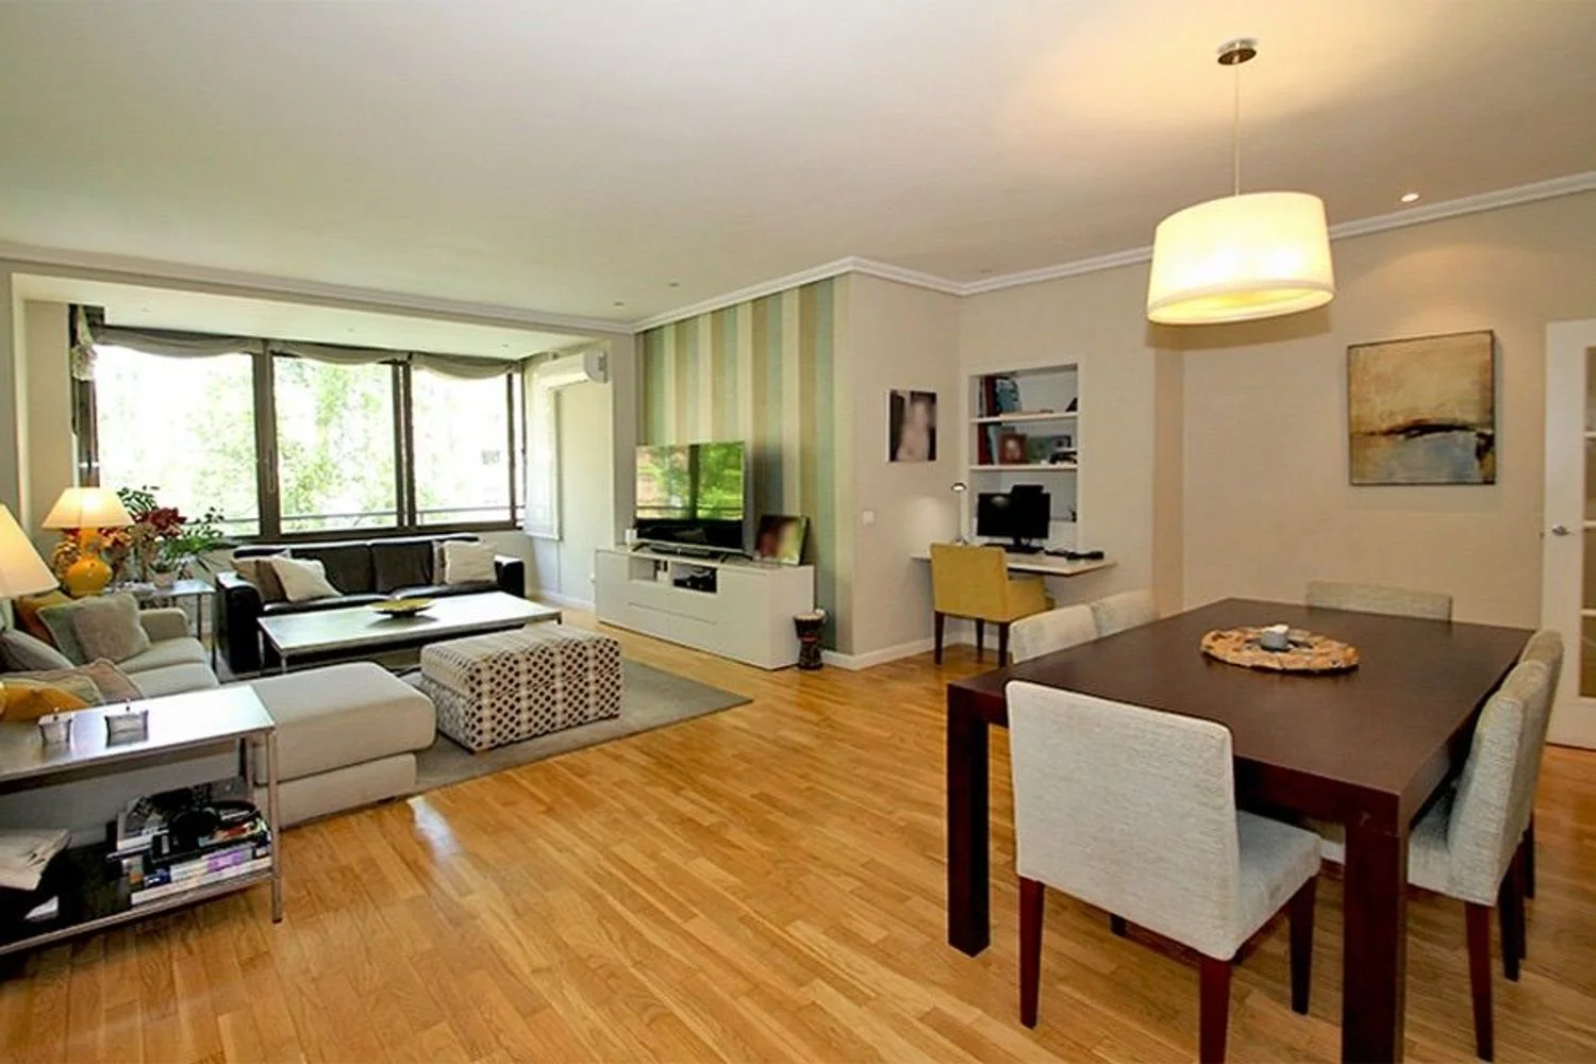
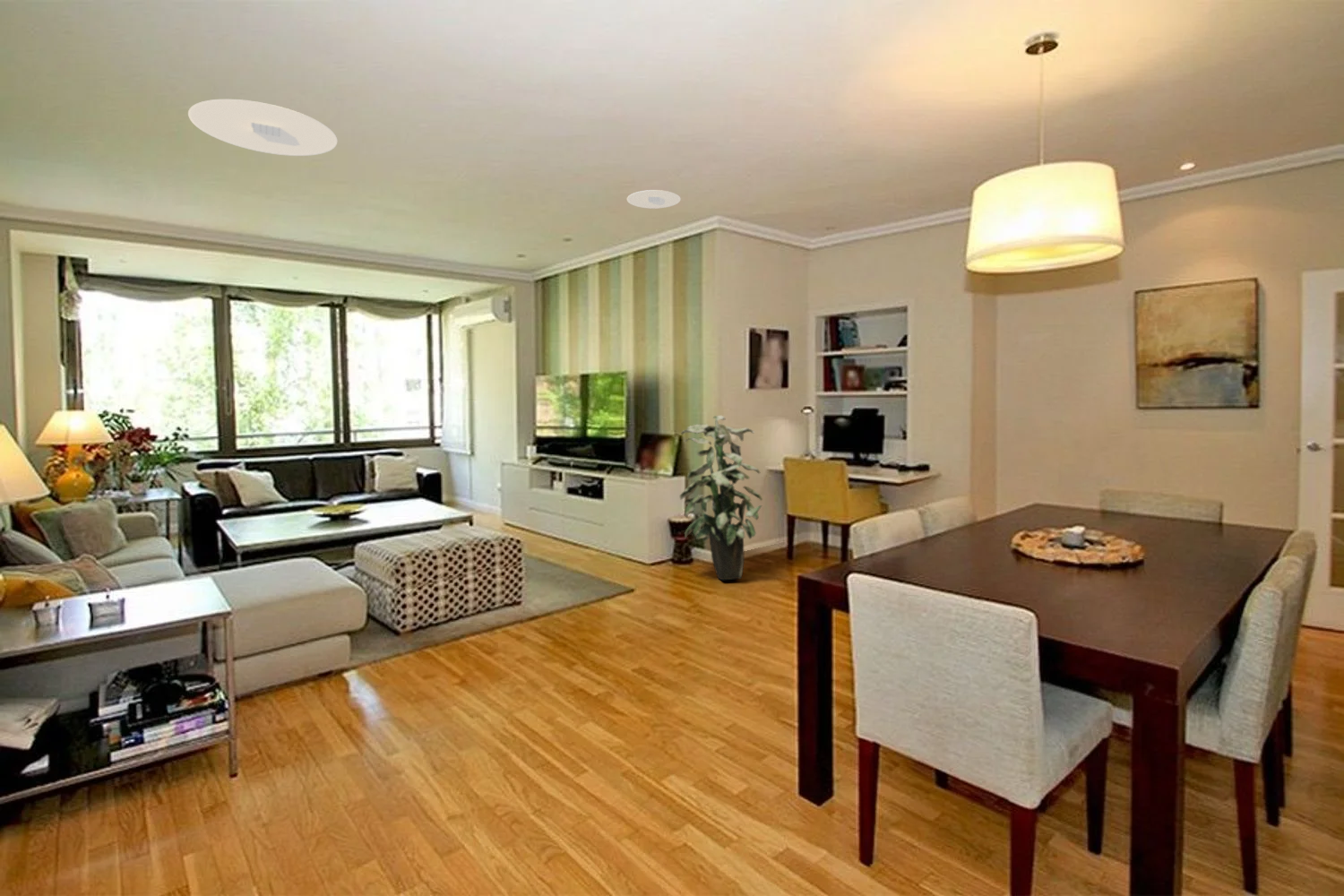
+ ceiling light [187,99,338,157]
+ recessed light [626,189,682,210]
+ indoor plant [679,415,763,581]
